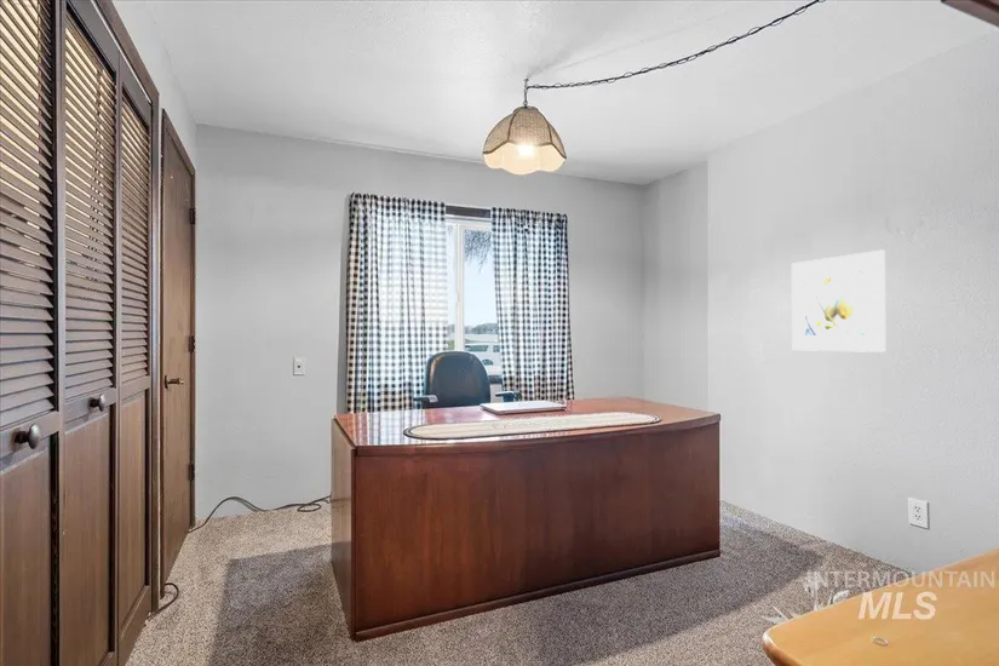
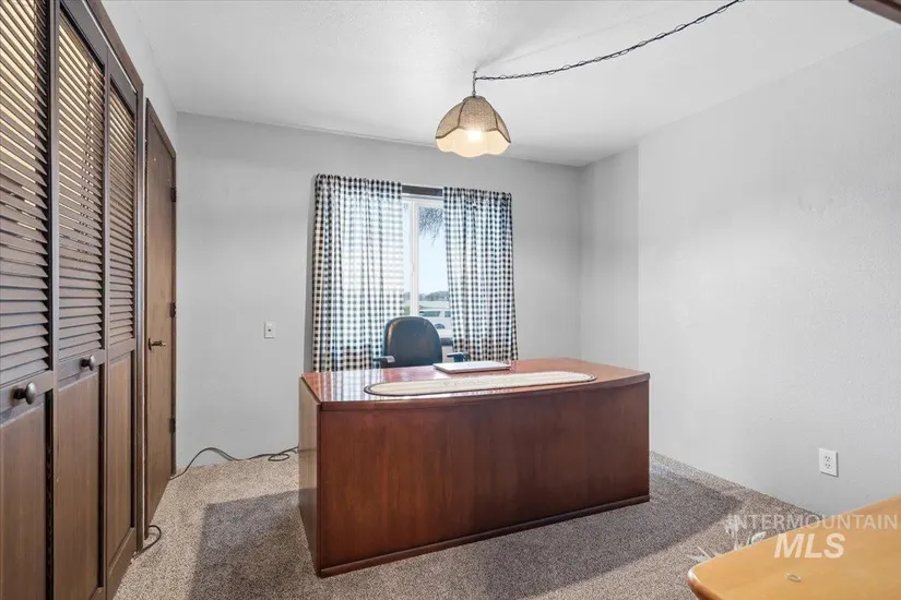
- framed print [791,249,886,354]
